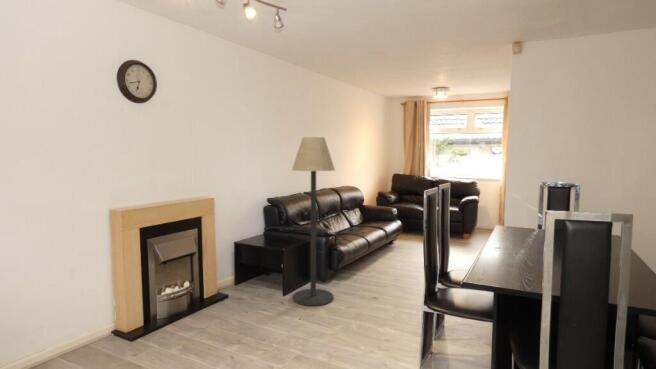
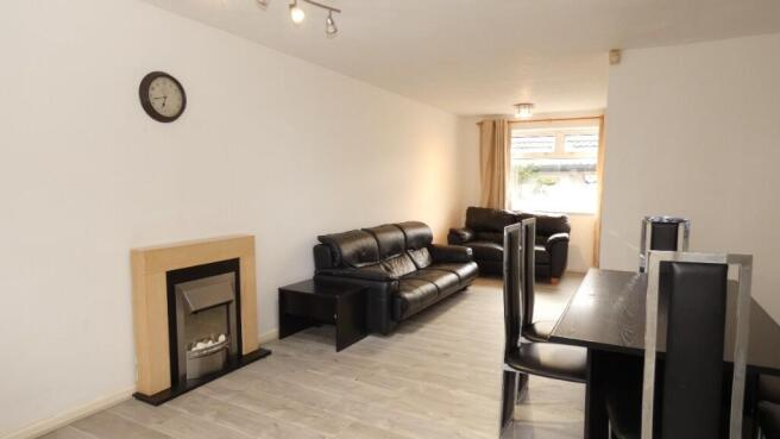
- floor lamp [291,136,336,307]
